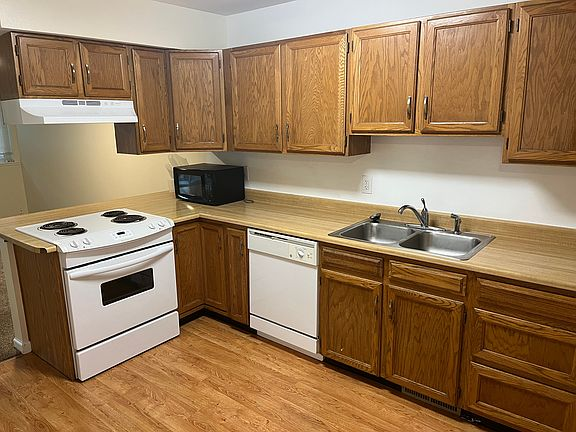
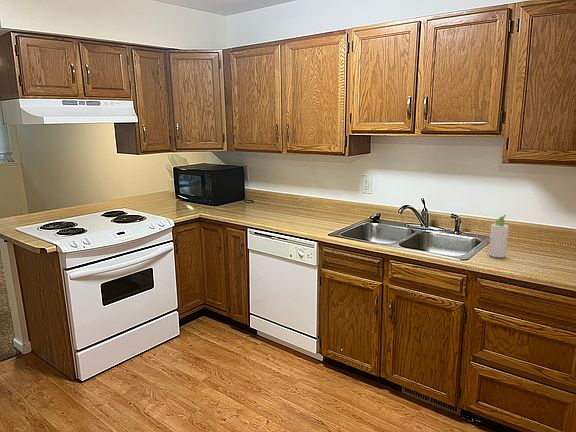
+ bottle [488,214,509,259]
